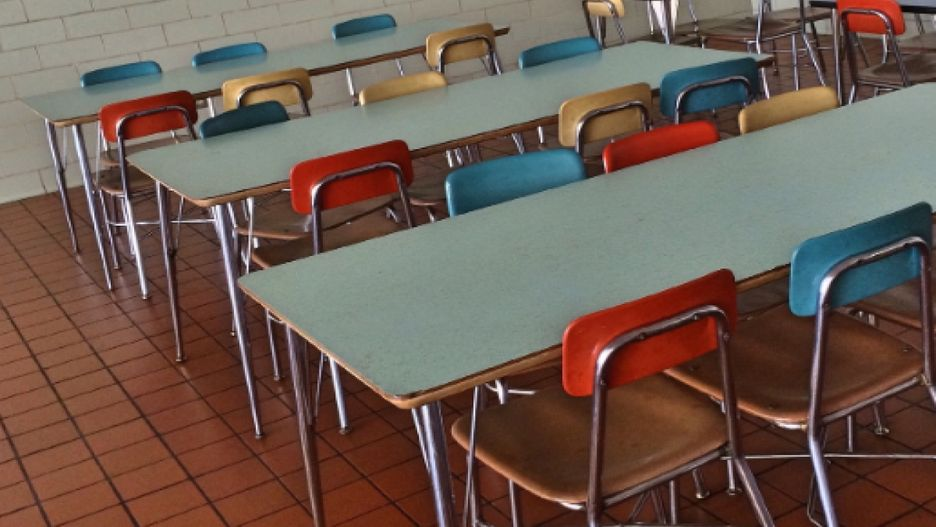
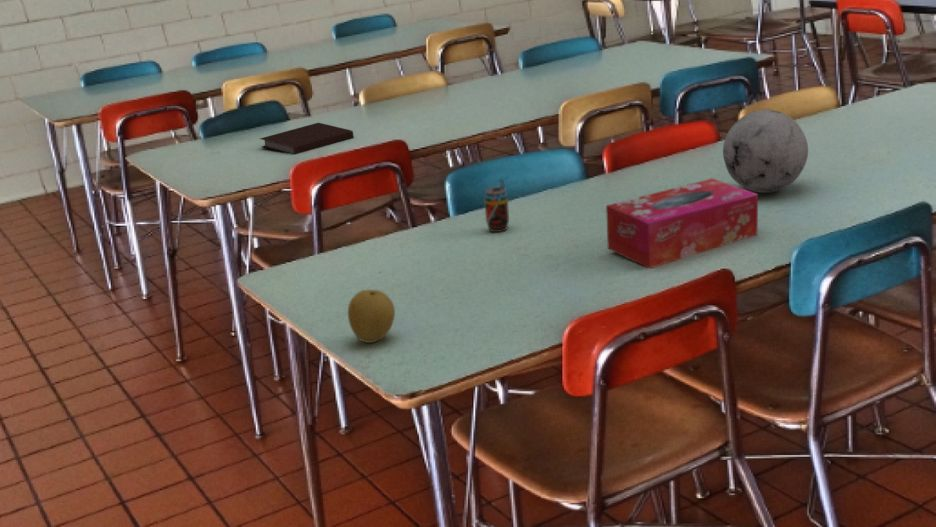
+ notebook [259,122,355,155]
+ decorative orb [722,109,809,194]
+ beverage can [483,178,510,233]
+ fruit [347,289,396,344]
+ tissue box [605,177,759,269]
